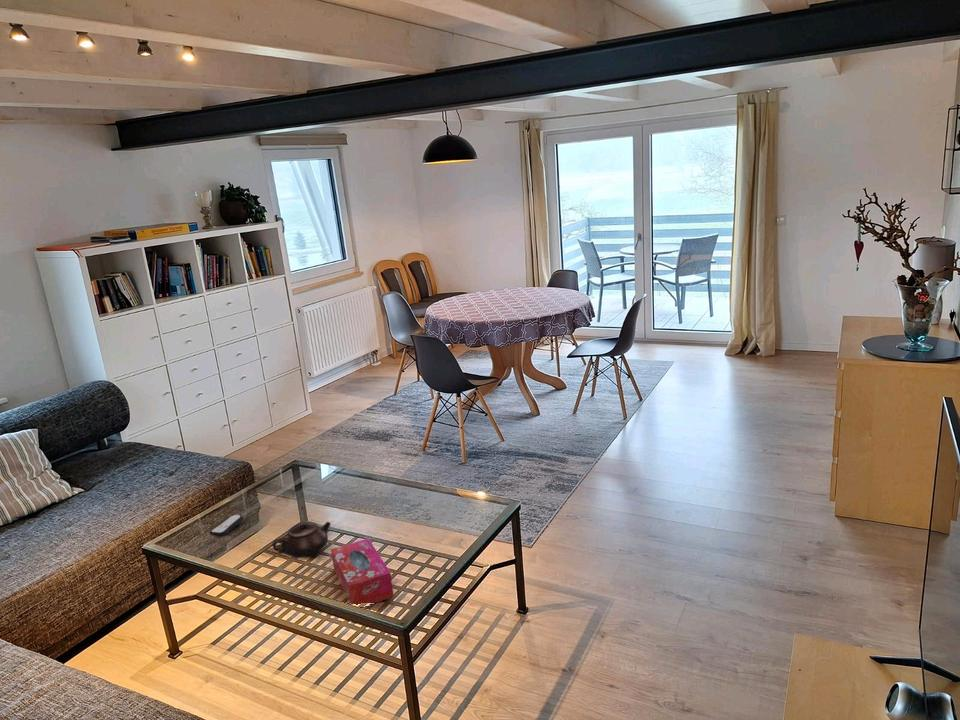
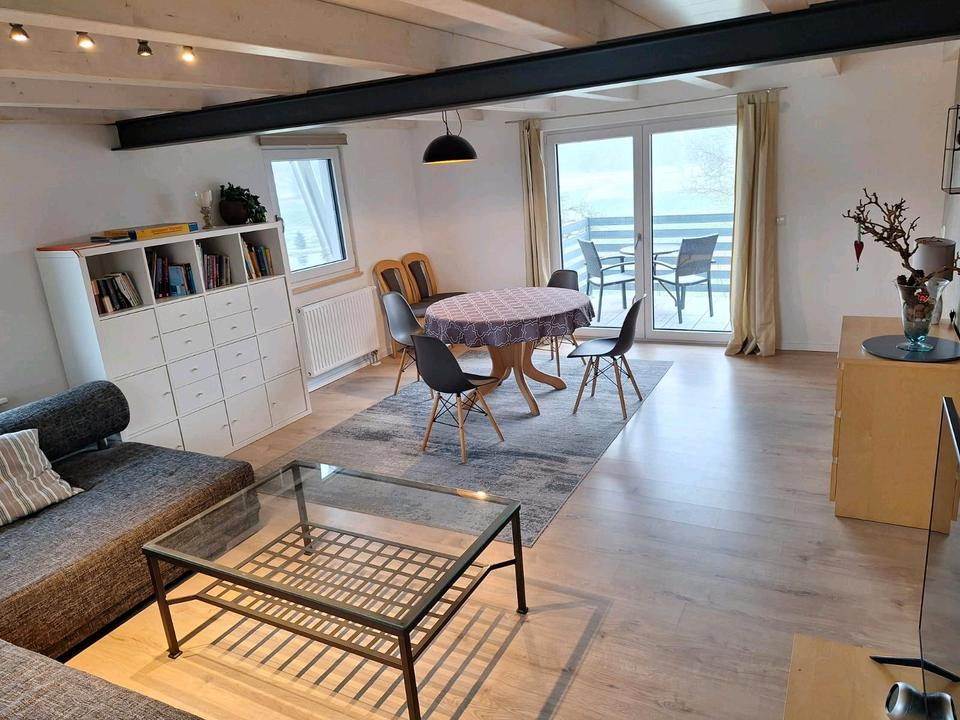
- teapot [271,521,332,558]
- tissue box [330,537,395,605]
- remote control [209,514,244,537]
